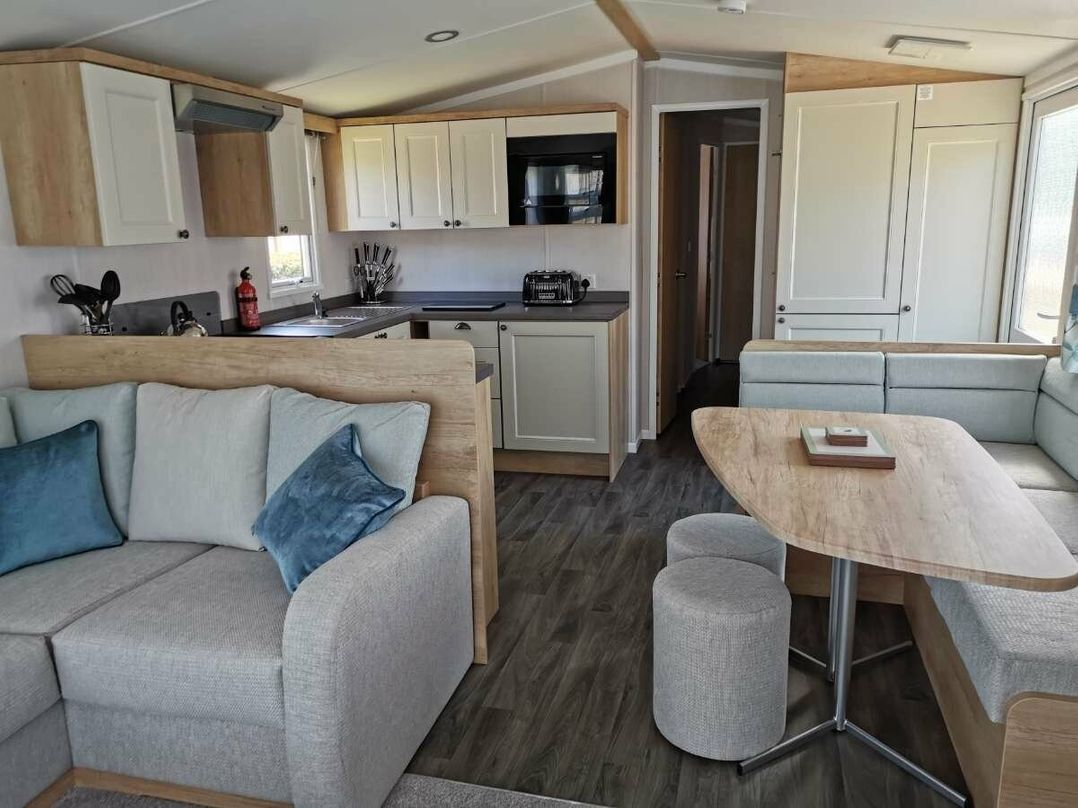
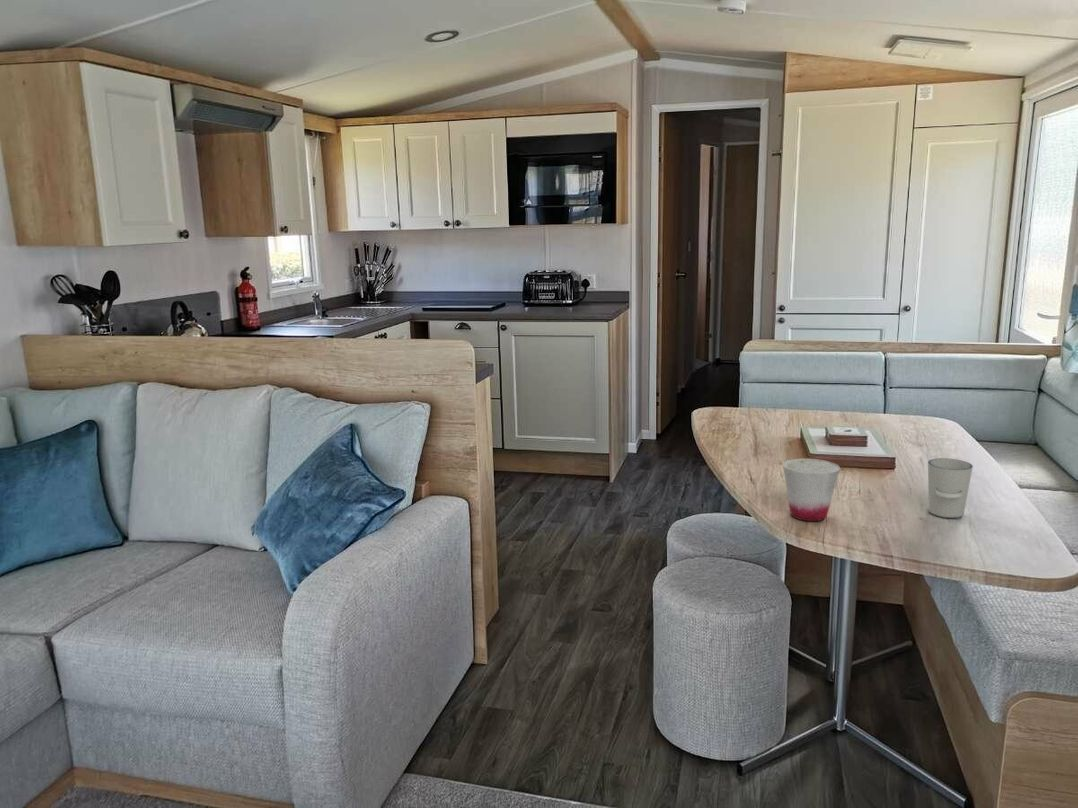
+ cup [782,458,841,522]
+ cup [927,457,974,519]
